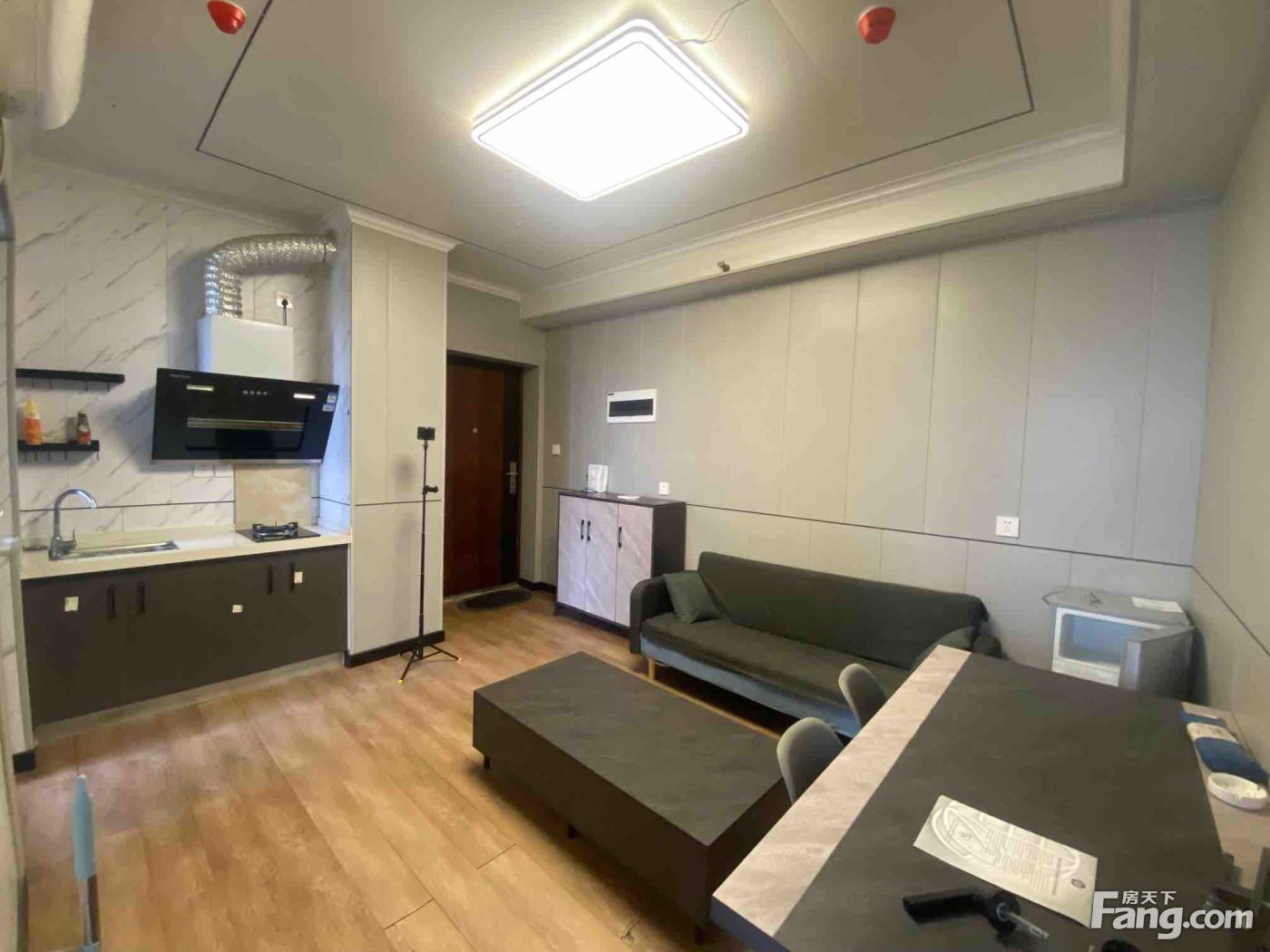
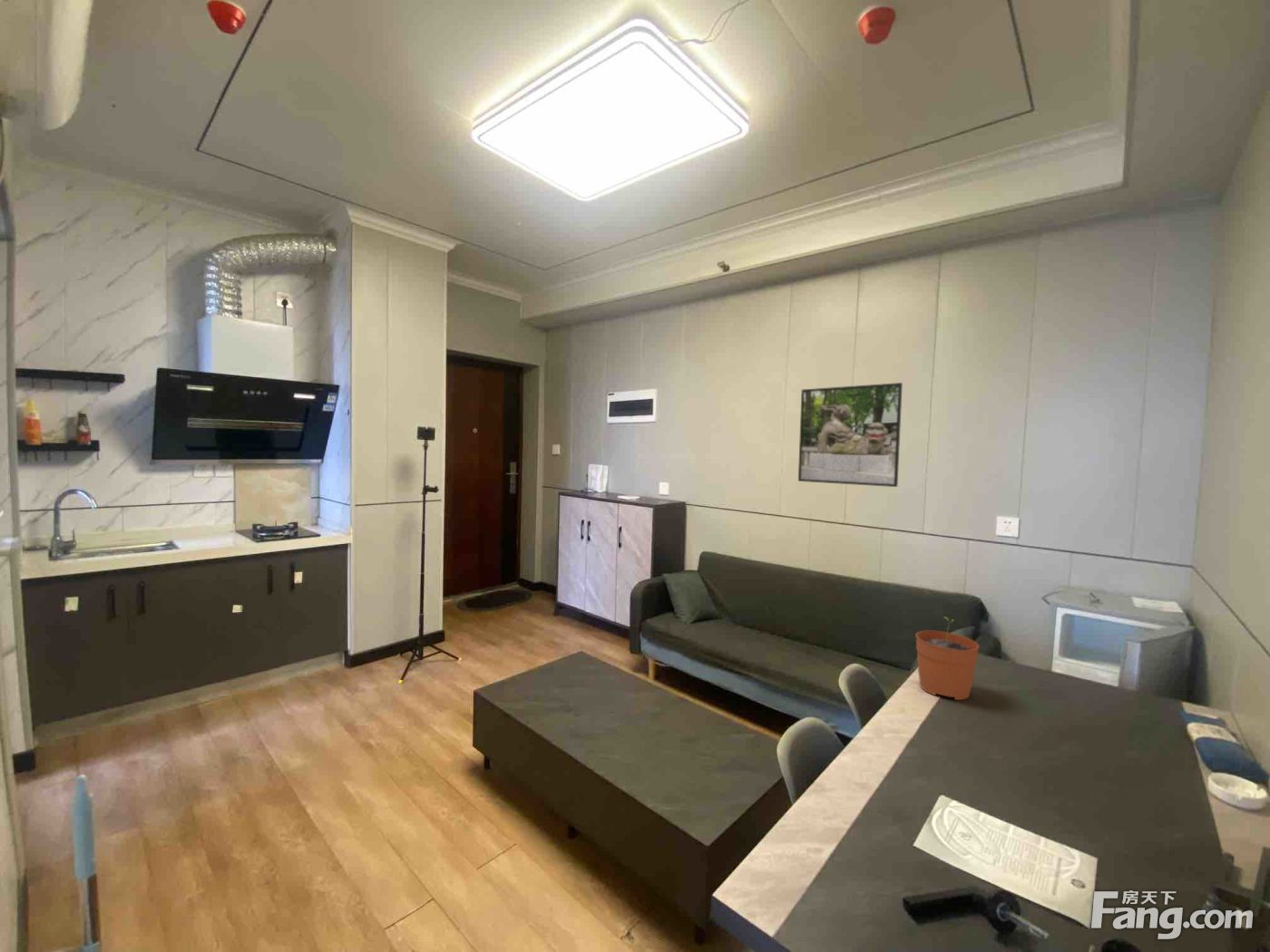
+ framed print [797,382,904,488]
+ plant pot [914,616,981,701]
